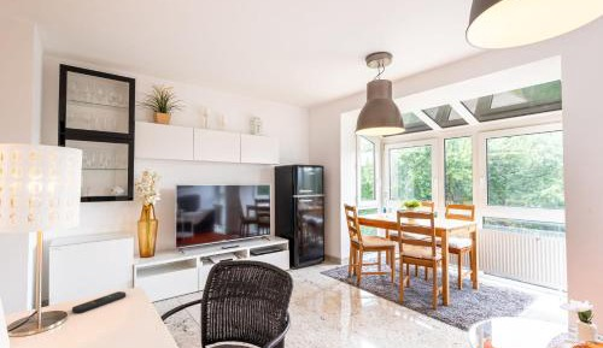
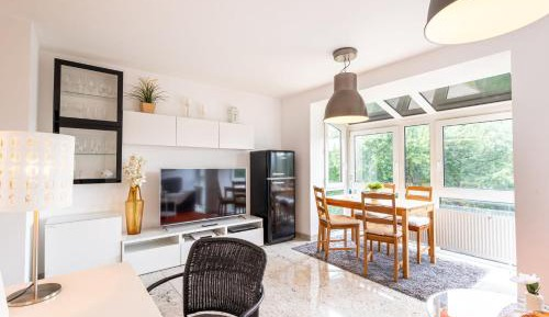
- remote control [71,290,127,314]
